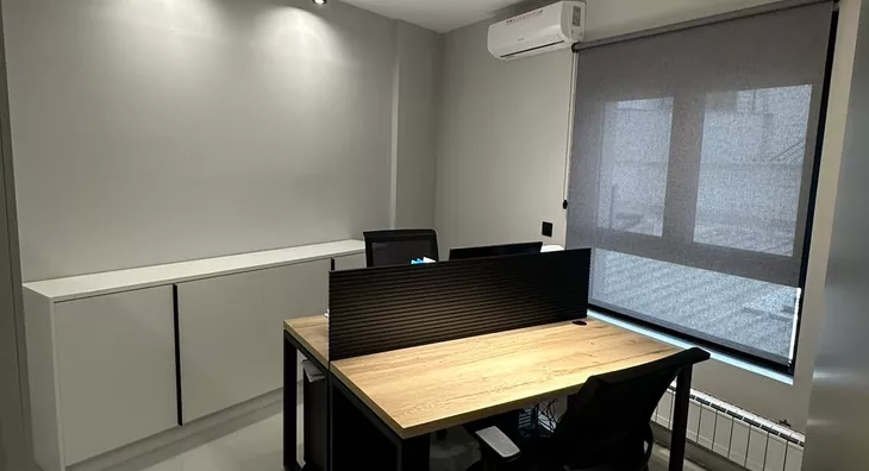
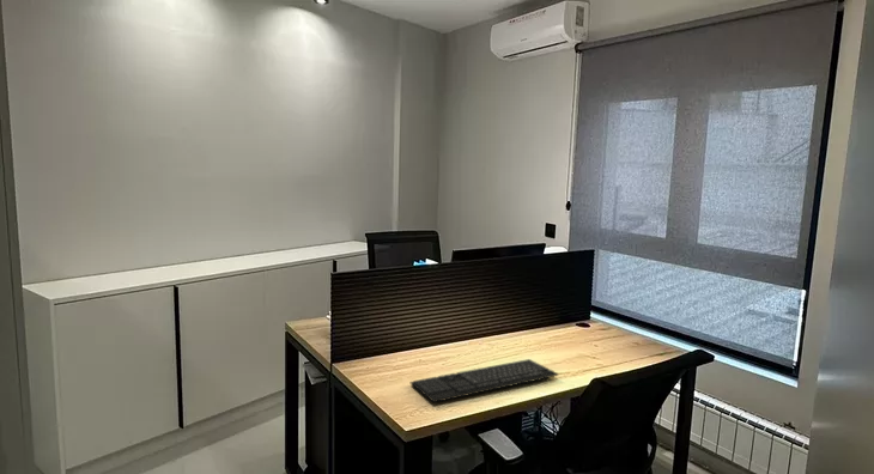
+ keyboard [409,358,560,403]
